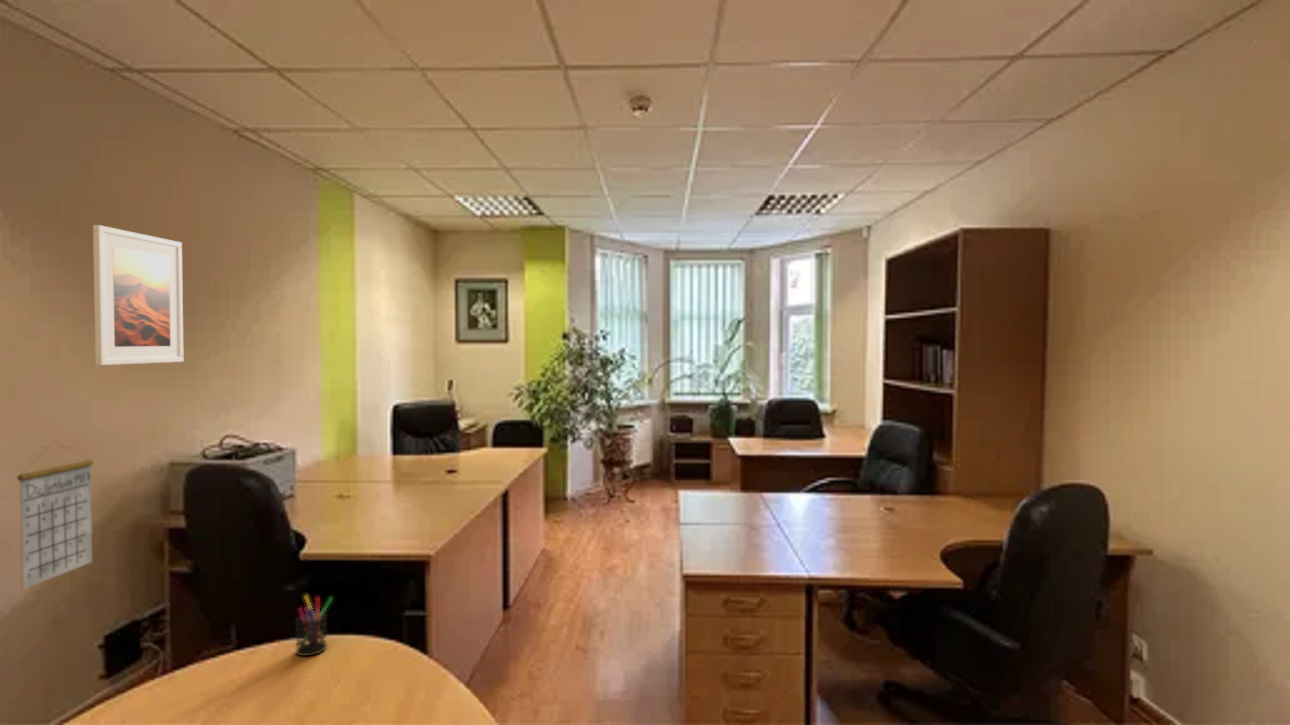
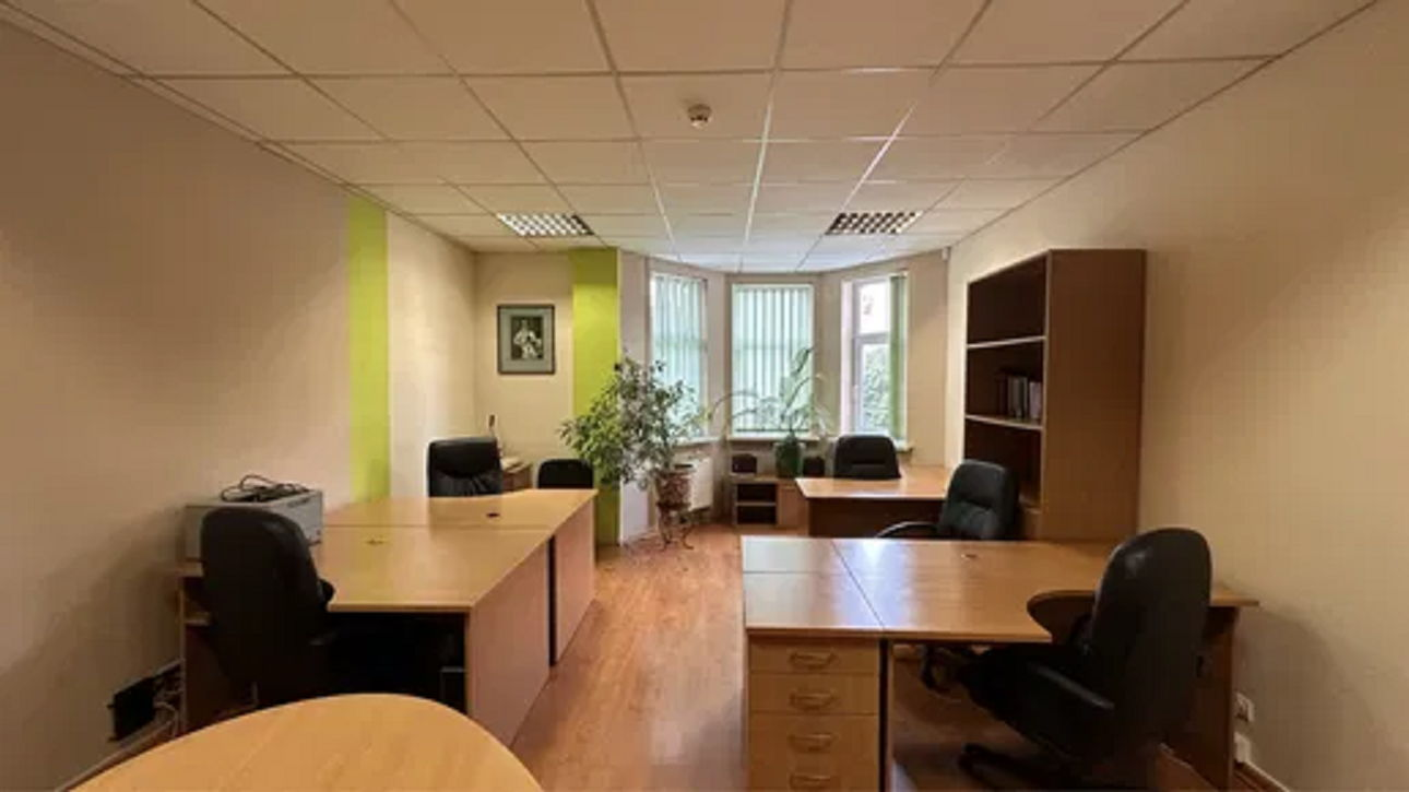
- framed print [92,224,184,366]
- calendar [16,440,94,590]
- pen holder [295,594,334,657]
